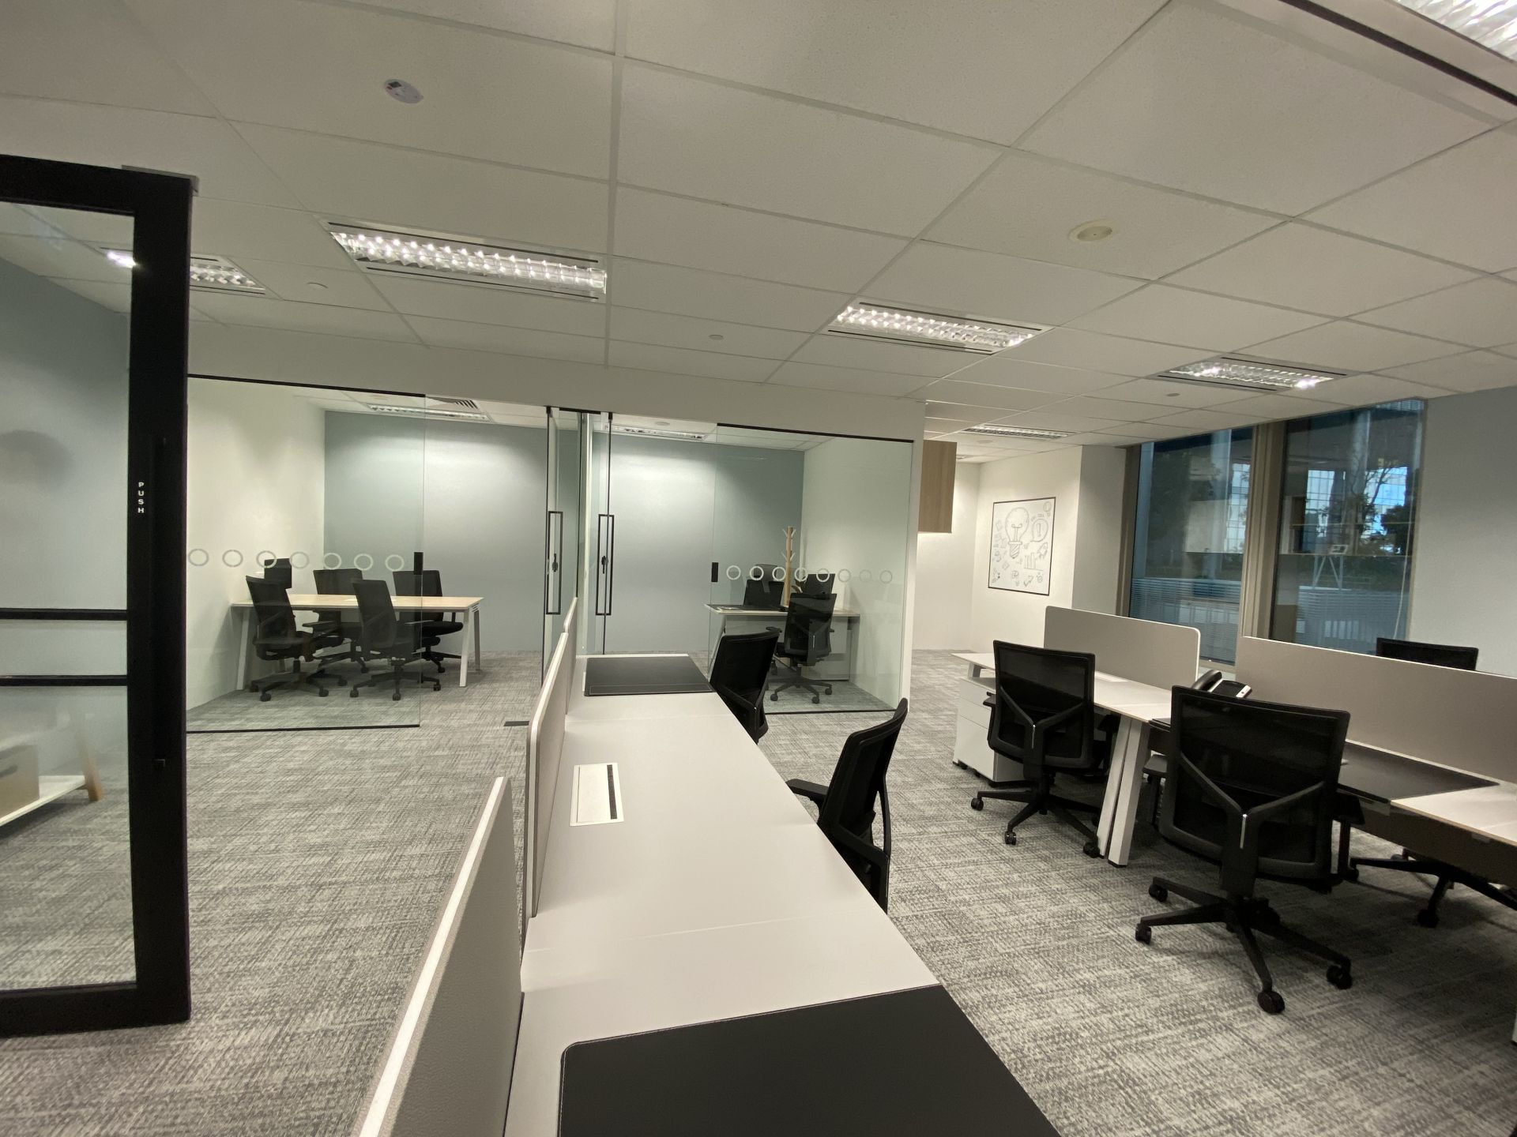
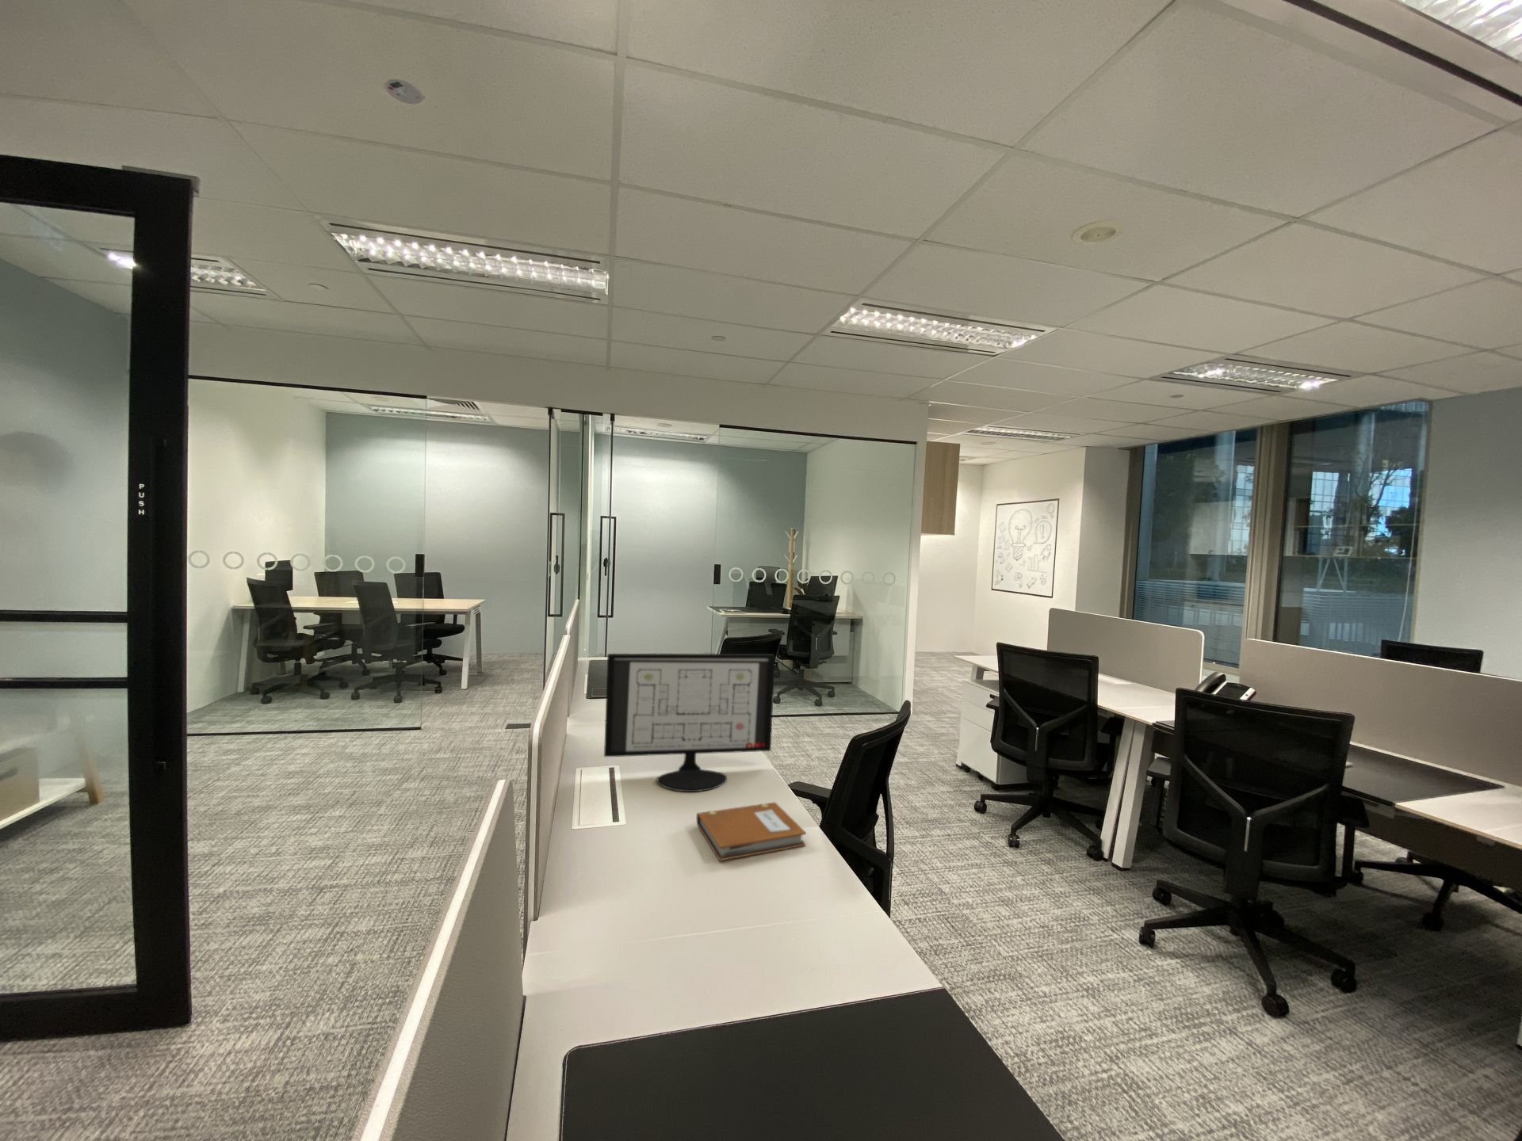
+ notebook [696,801,807,862]
+ computer monitor [603,653,777,792]
